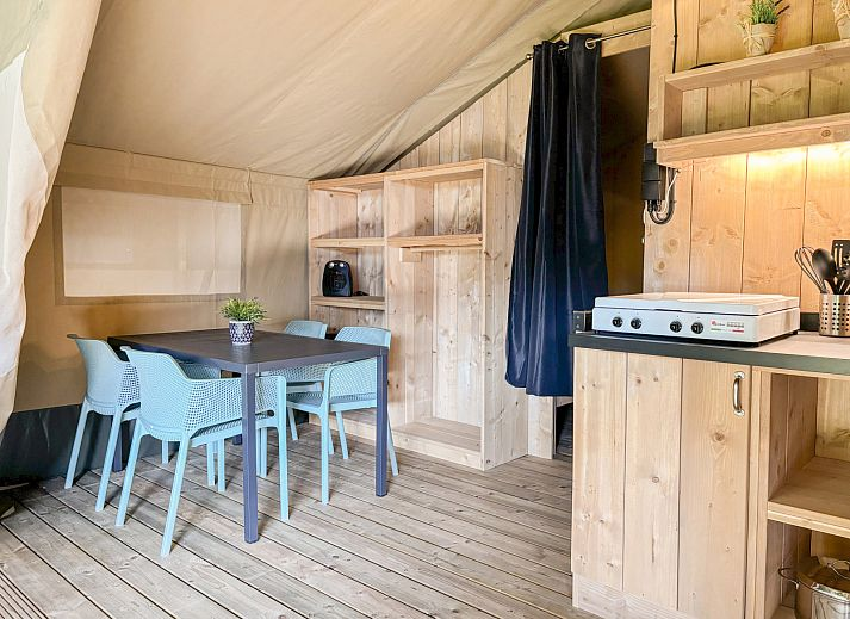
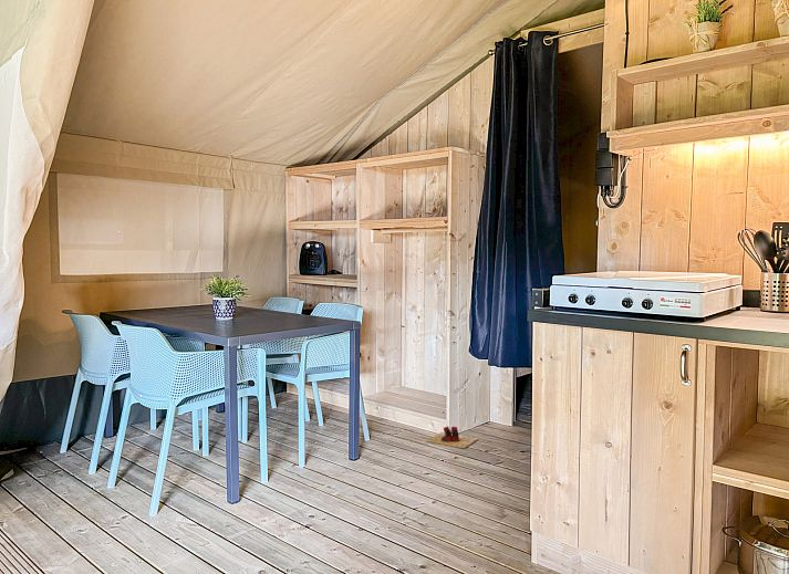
+ slippers [425,426,479,449]
